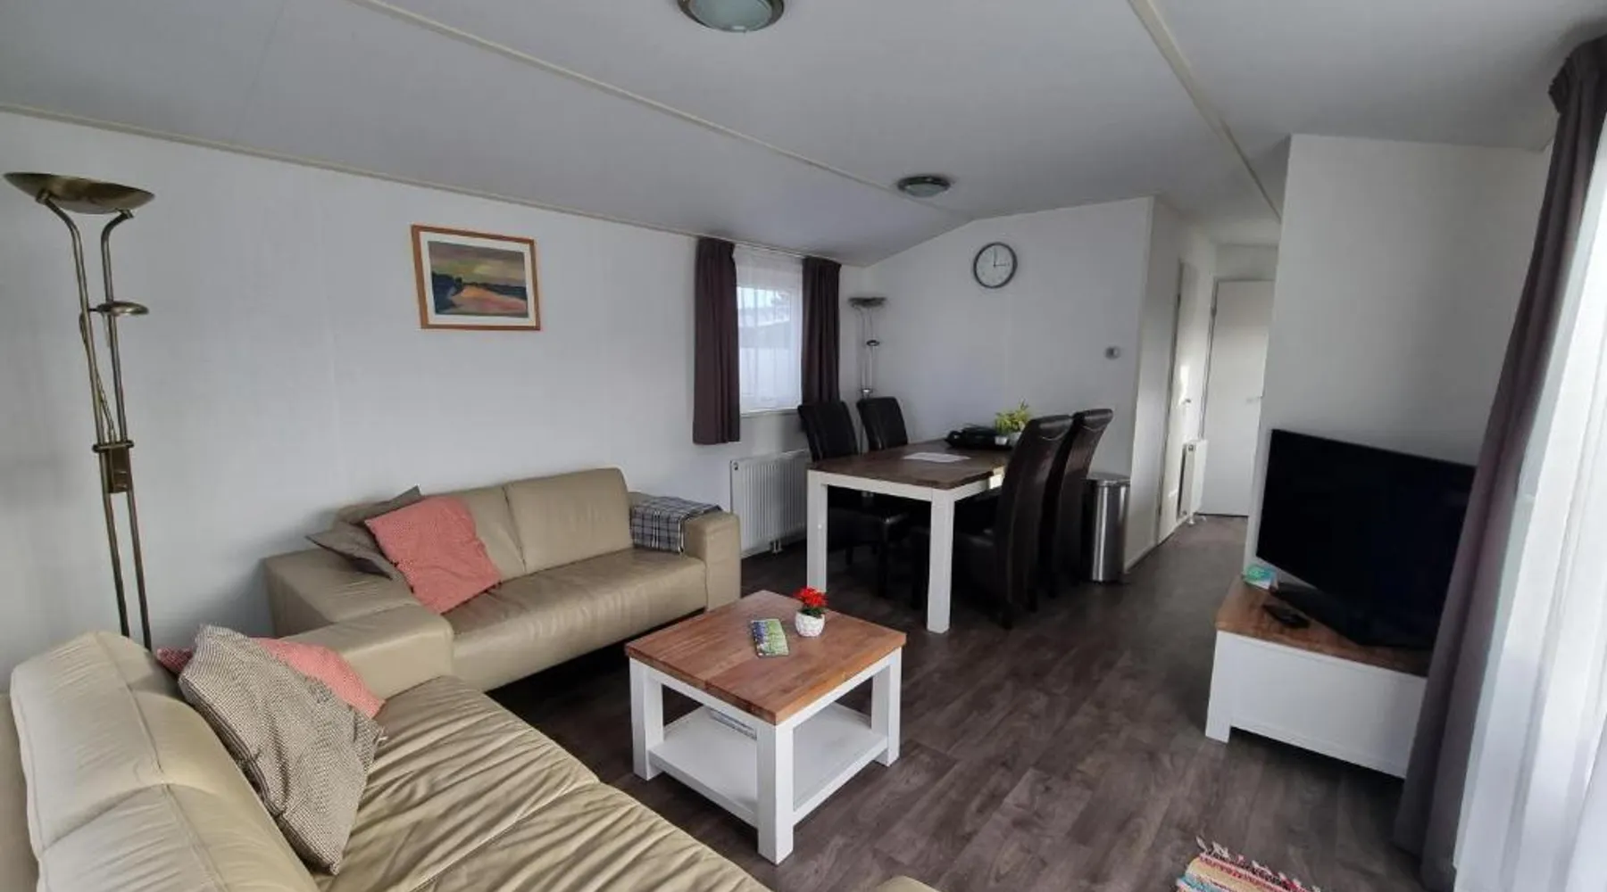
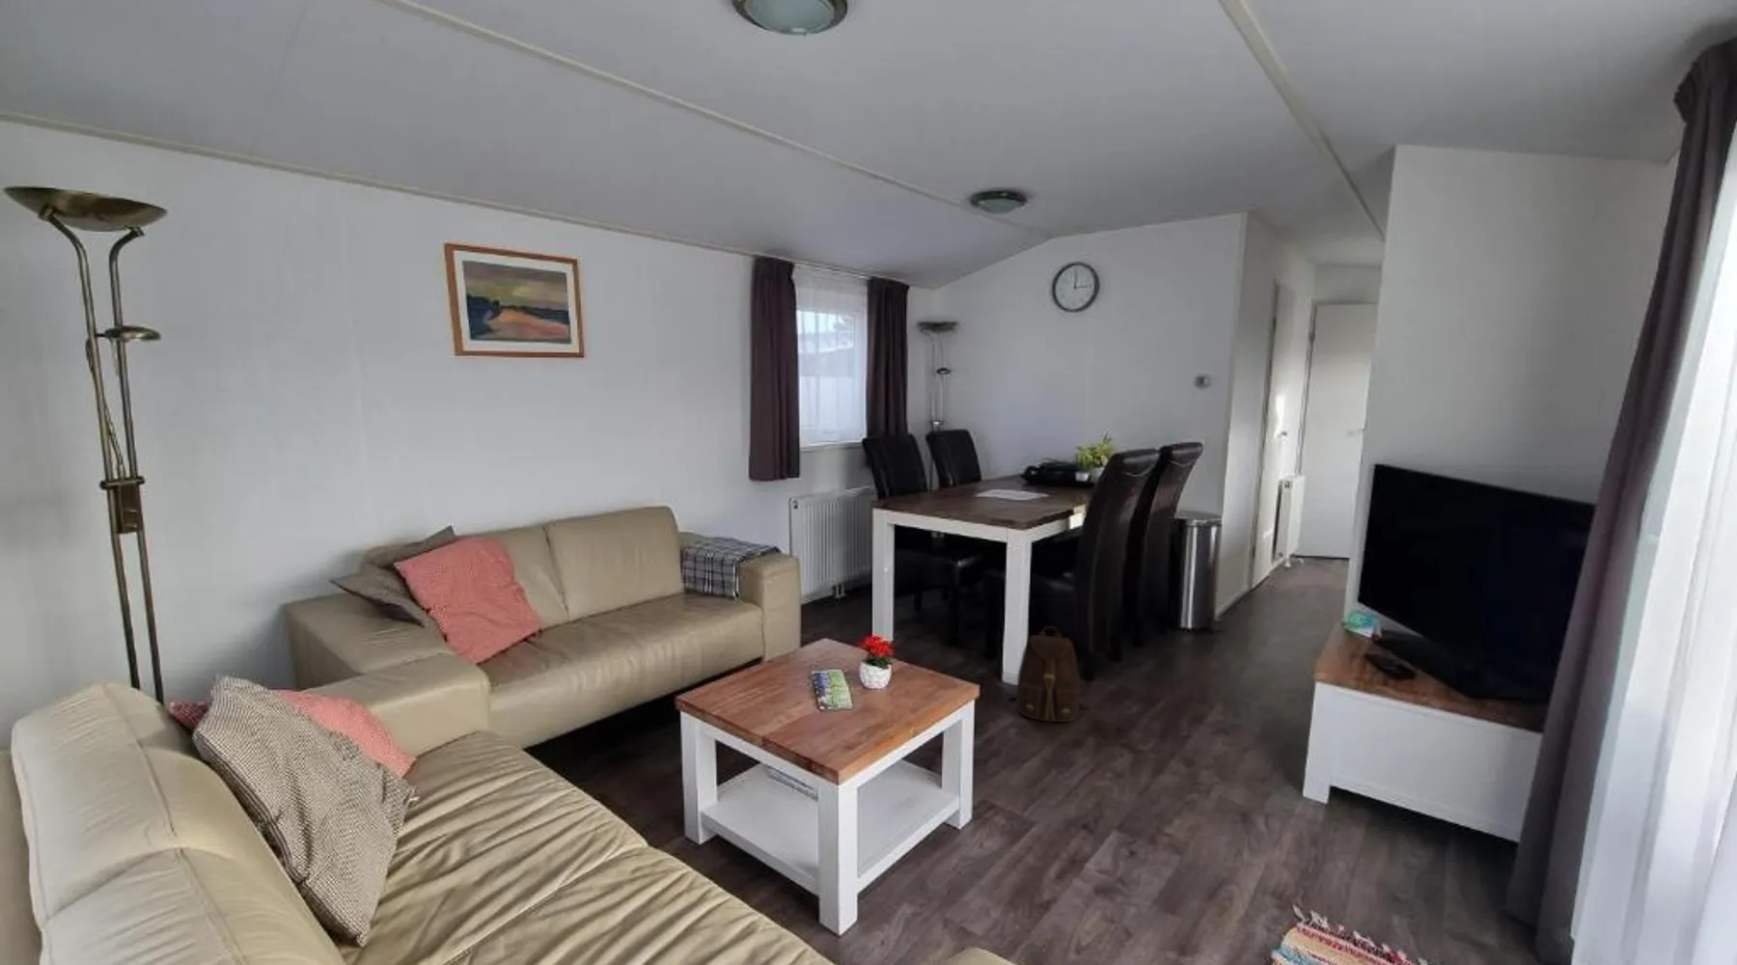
+ backpack [1005,625,1092,723]
